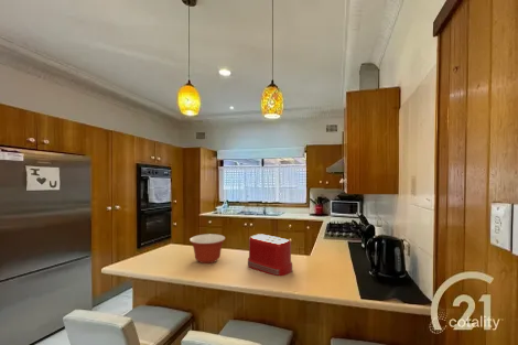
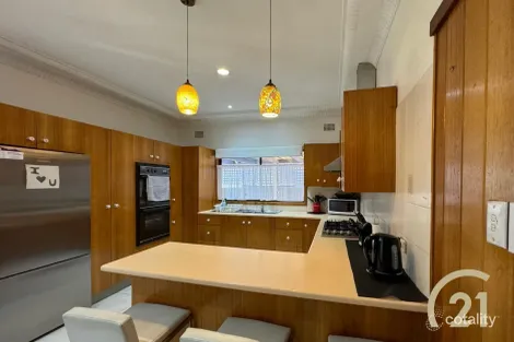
- mixing bowl [188,233,226,265]
- toaster [247,233,293,277]
